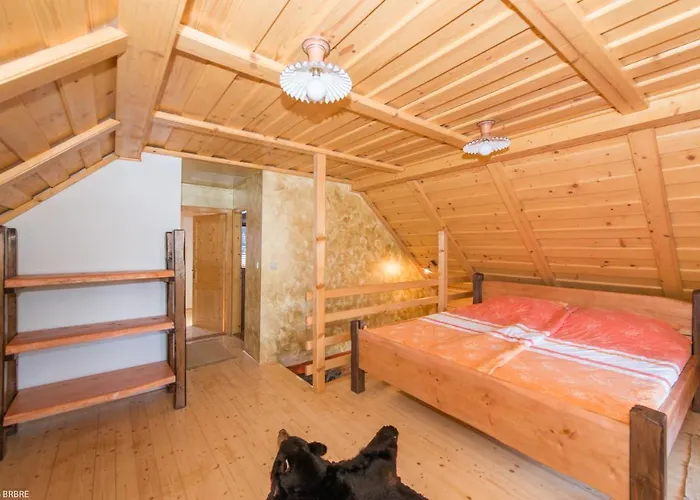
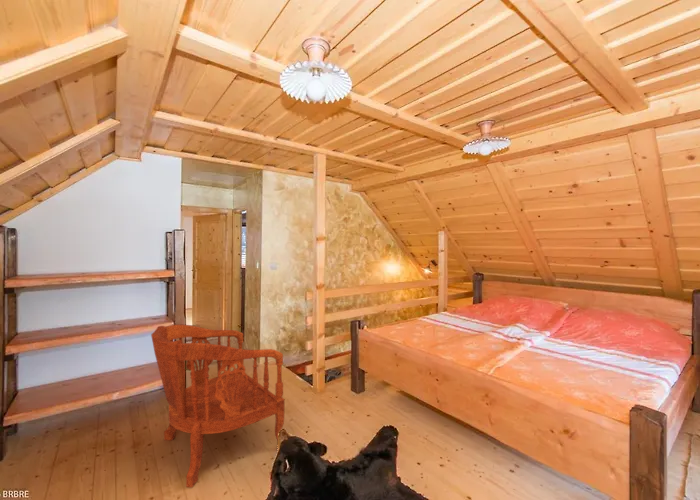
+ armchair [150,324,285,489]
